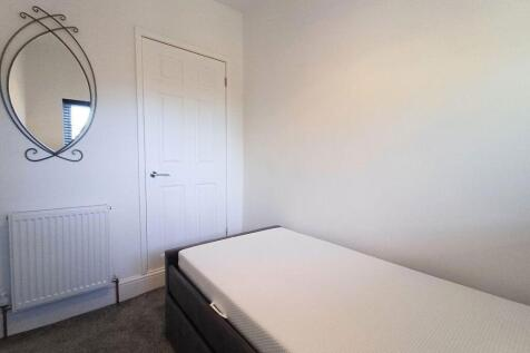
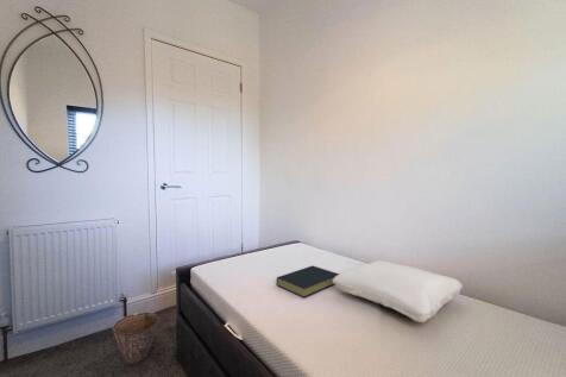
+ hardback book [276,265,340,299]
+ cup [112,312,161,365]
+ pillow [333,259,464,323]
